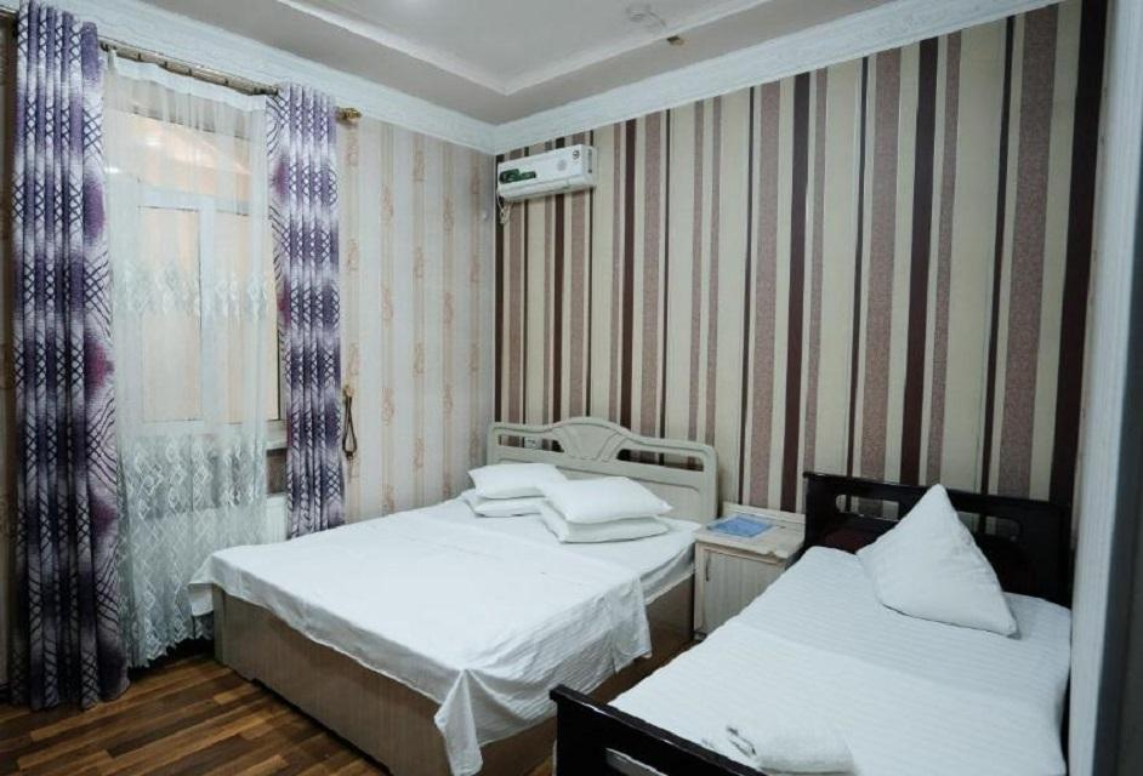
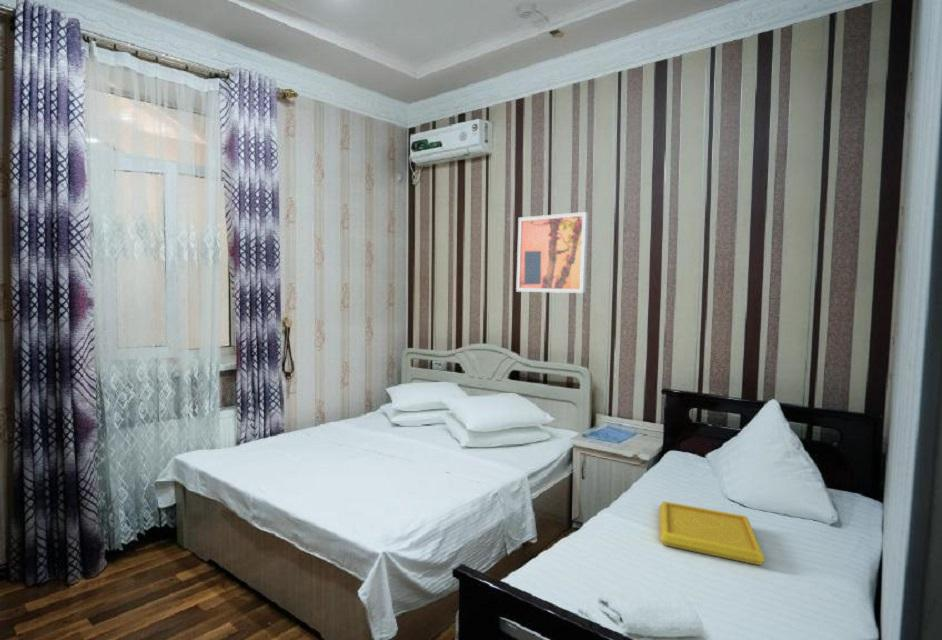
+ serving tray [659,500,766,566]
+ wall art [515,211,590,294]
